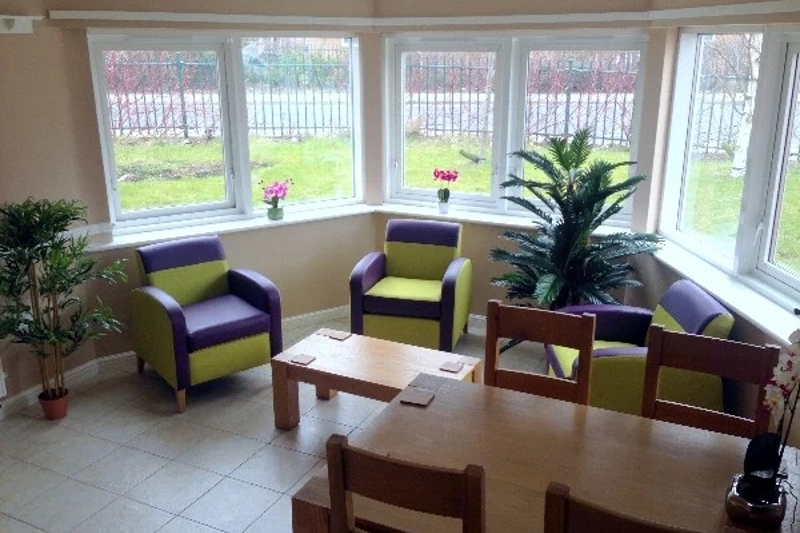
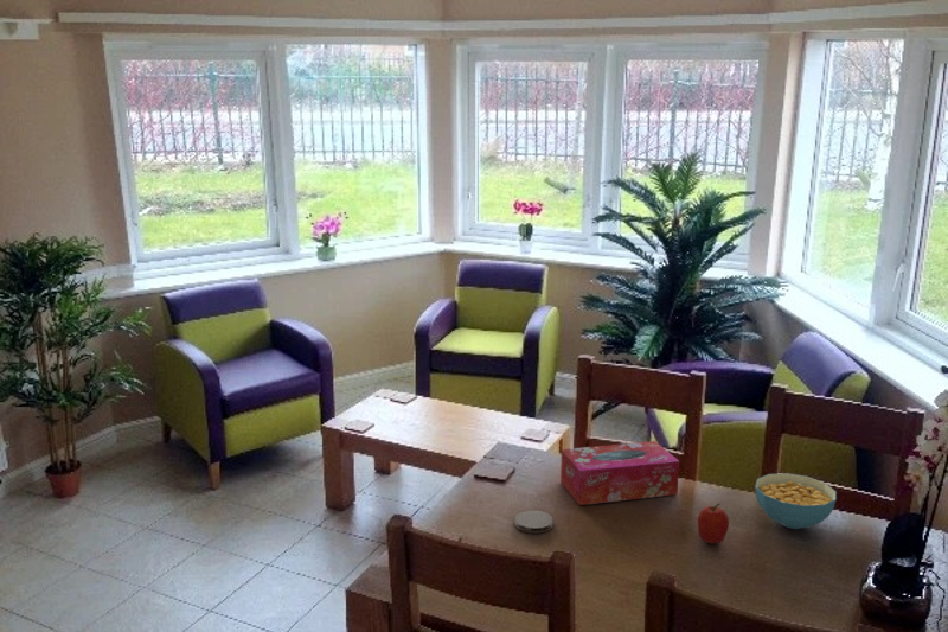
+ coaster [513,509,555,535]
+ tissue box [559,440,680,506]
+ fruit [697,503,730,544]
+ cereal bowl [754,472,838,530]
